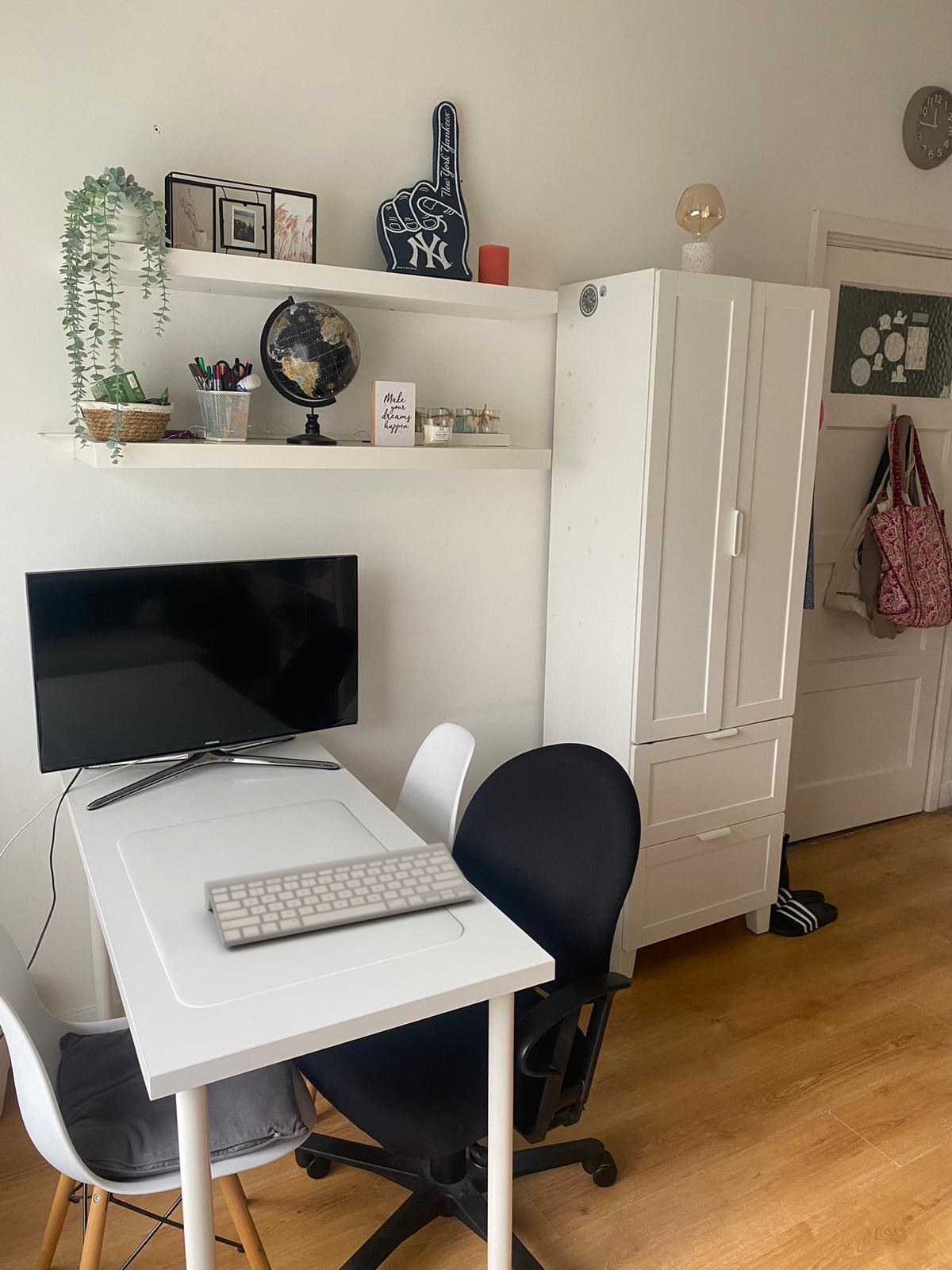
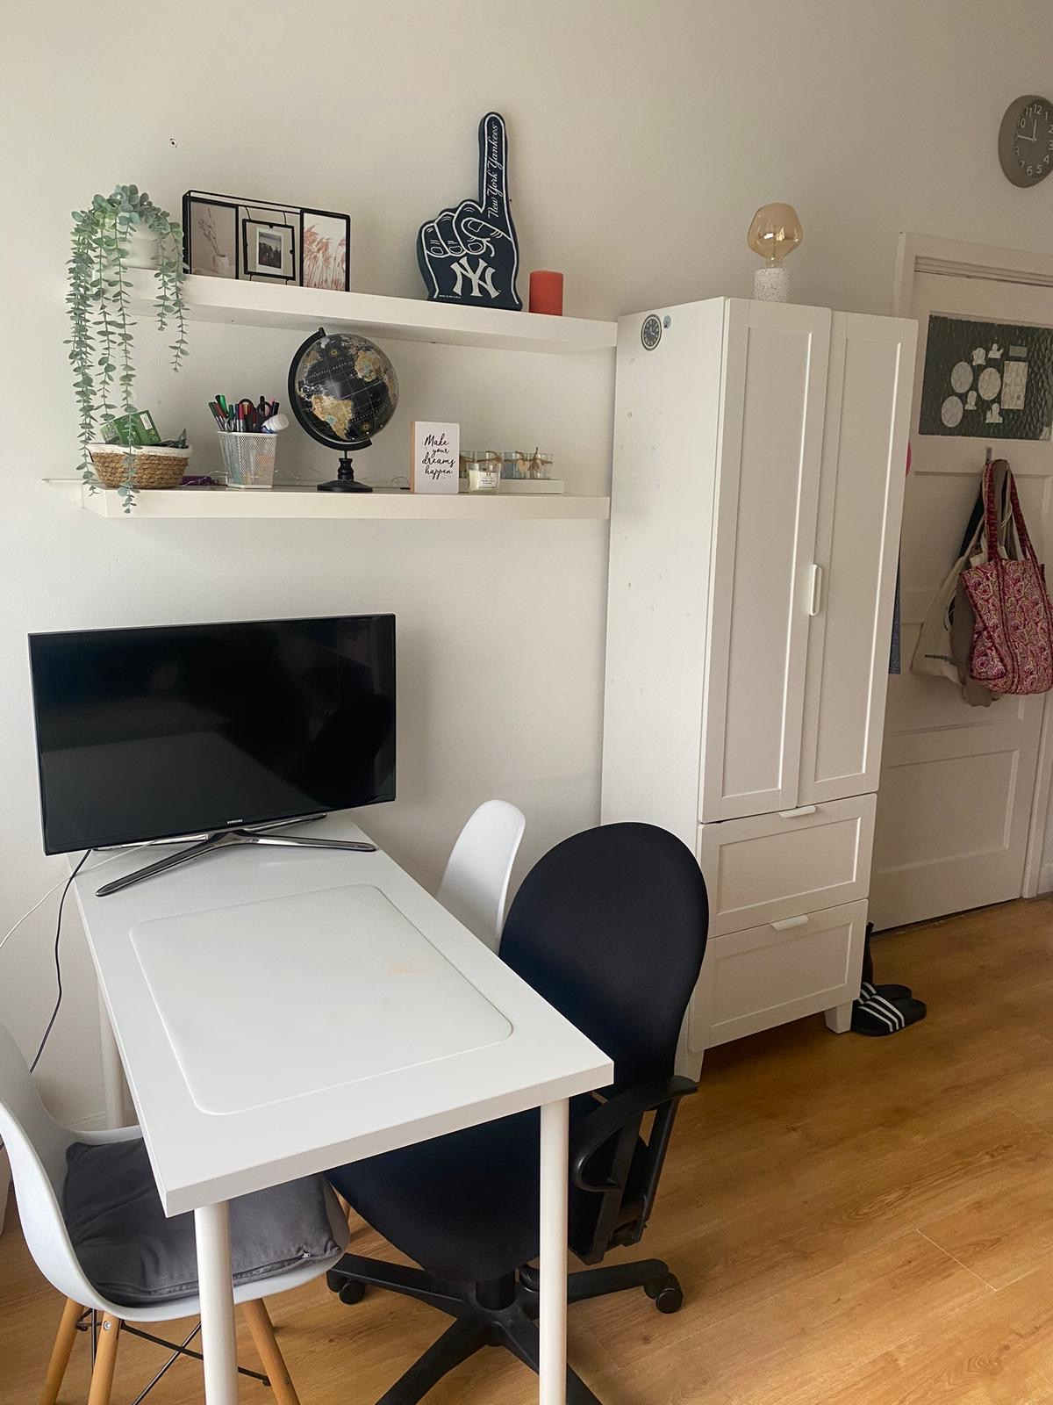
- keyboard [203,841,476,949]
